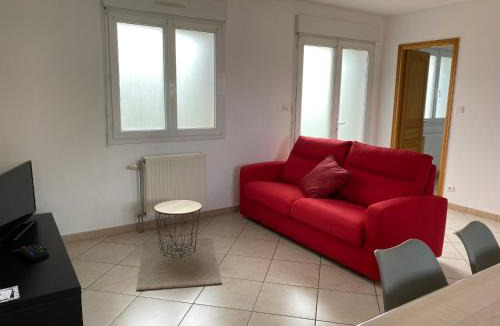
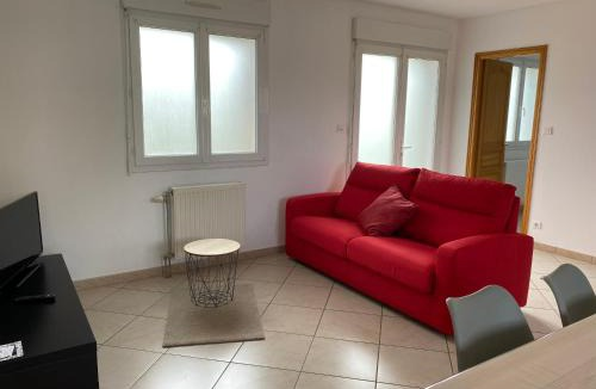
- remote control [19,243,50,263]
